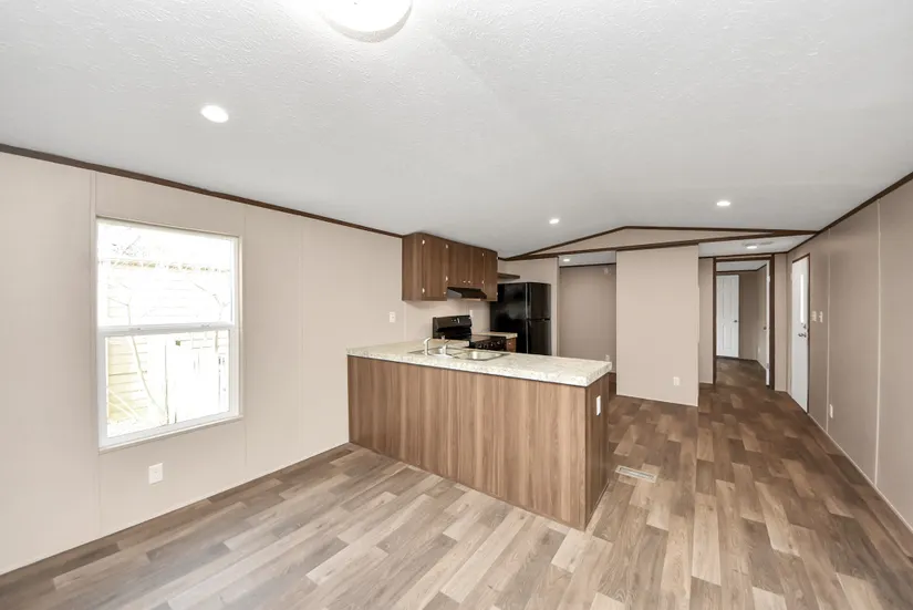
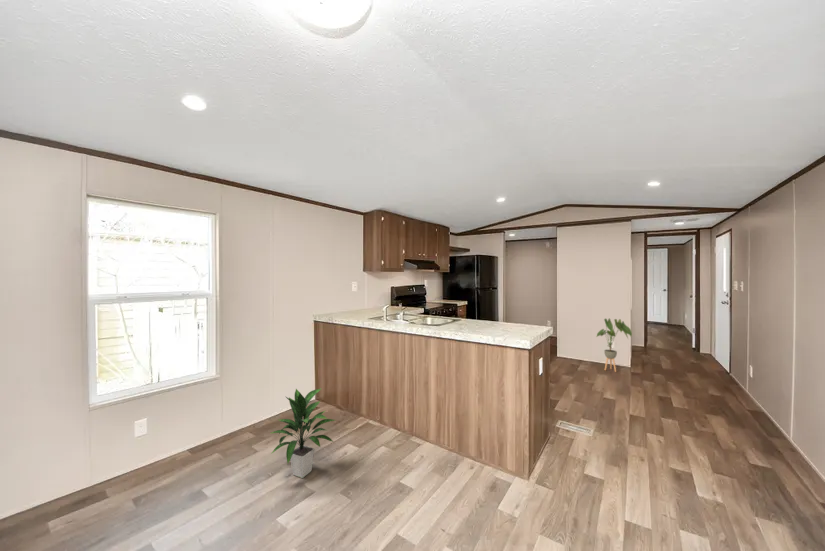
+ house plant [596,318,633,373]
+ indoor plant [270,387,336,479]
